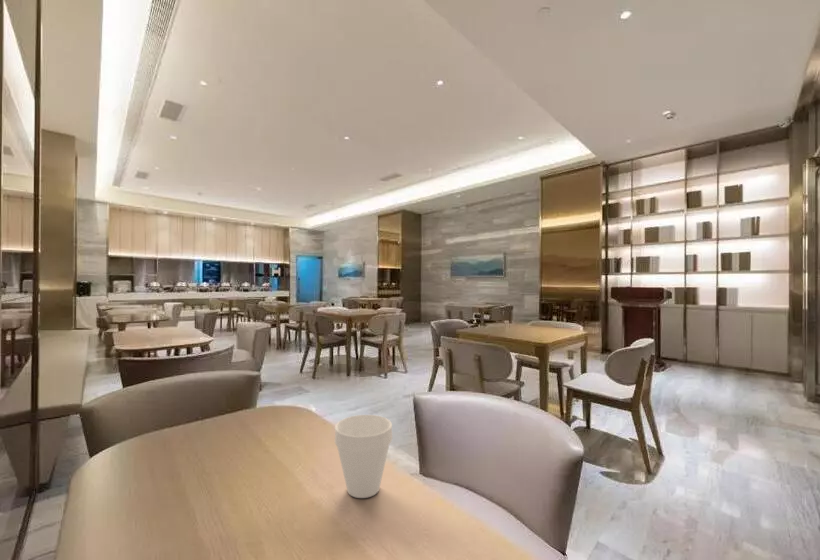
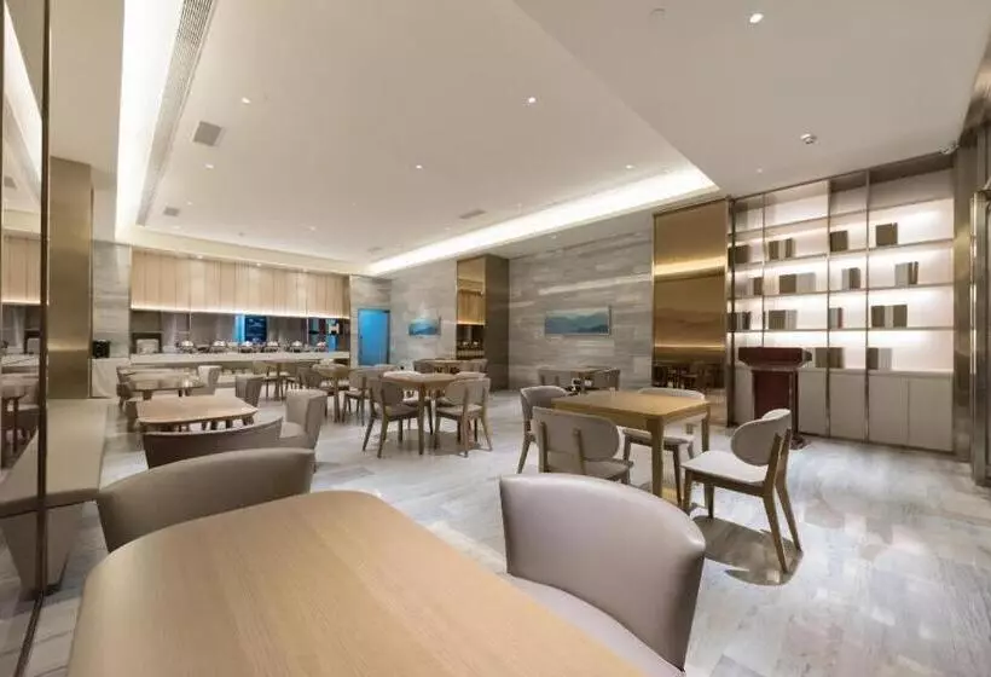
- cup [334,414,393,499]
